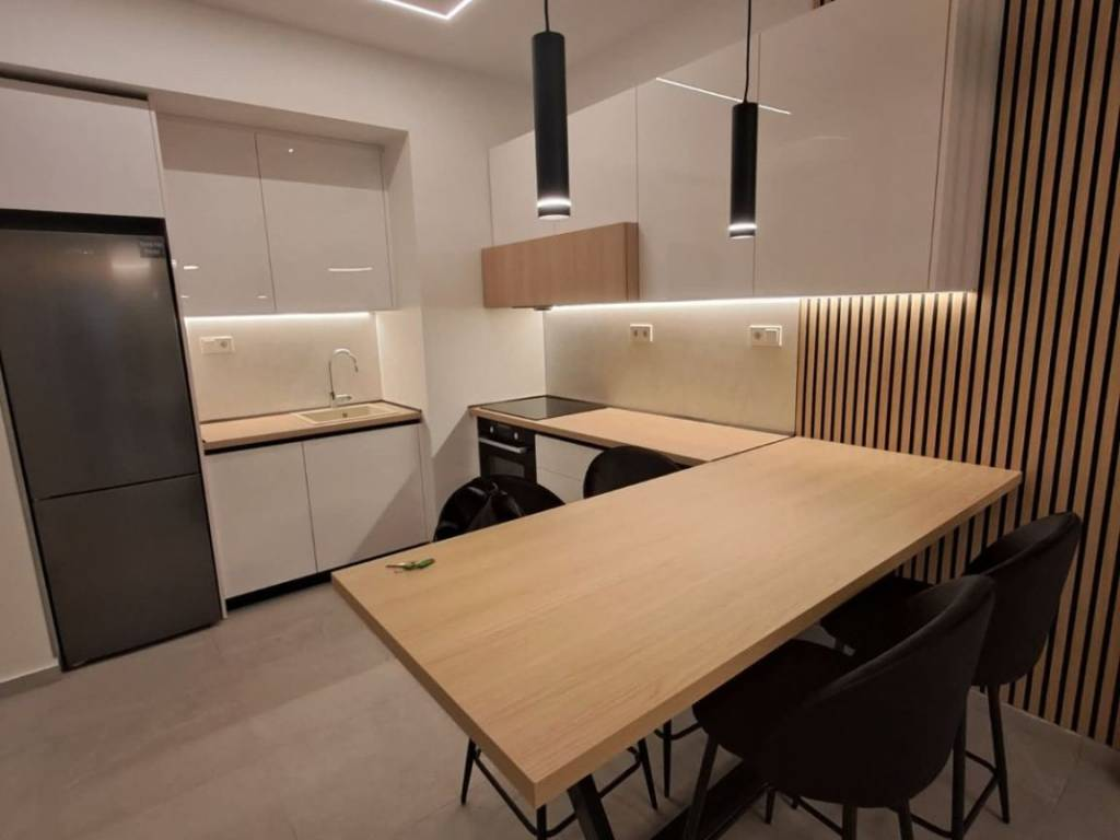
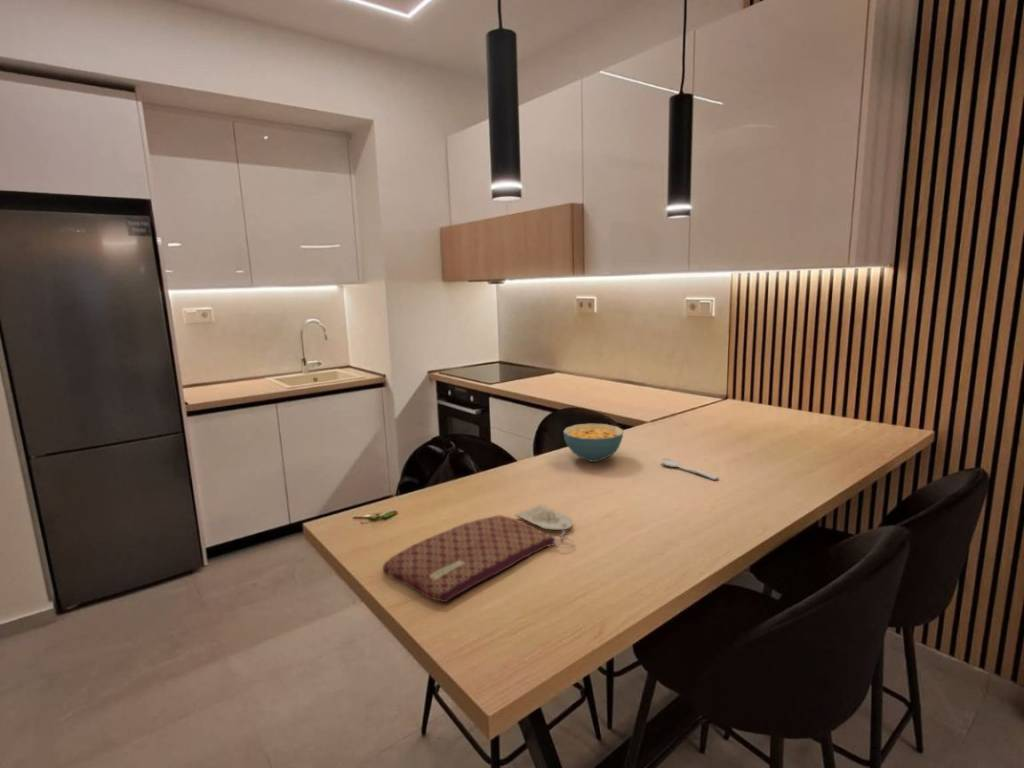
+ placemat [381,504,575,603]
+ cereal bowl [562,422,624,463]
+ spoon [660,457,720,481]
